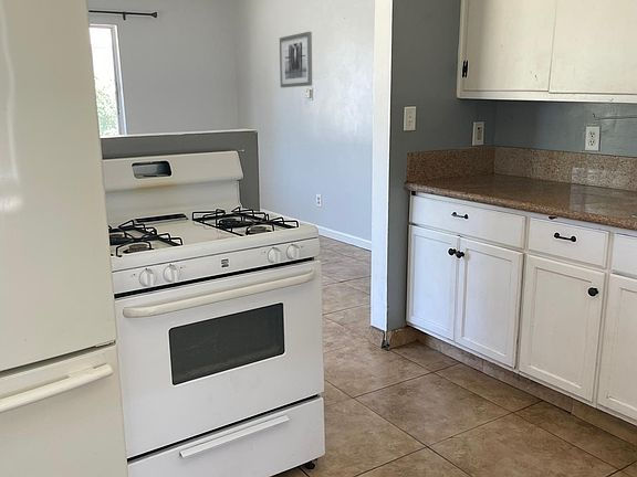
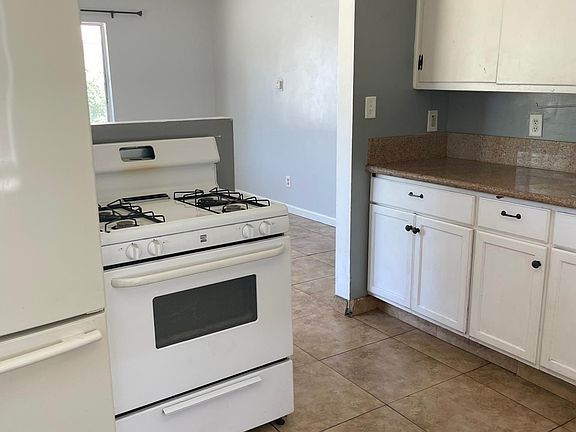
- wall art [279,31,313,88]
